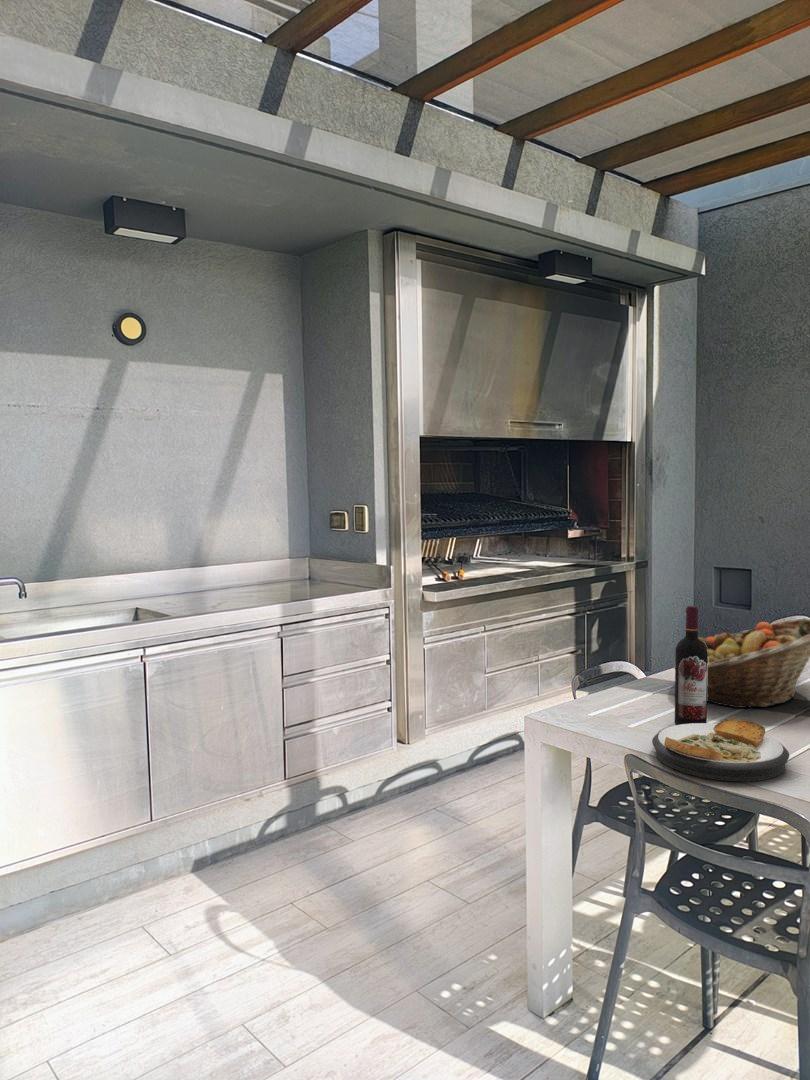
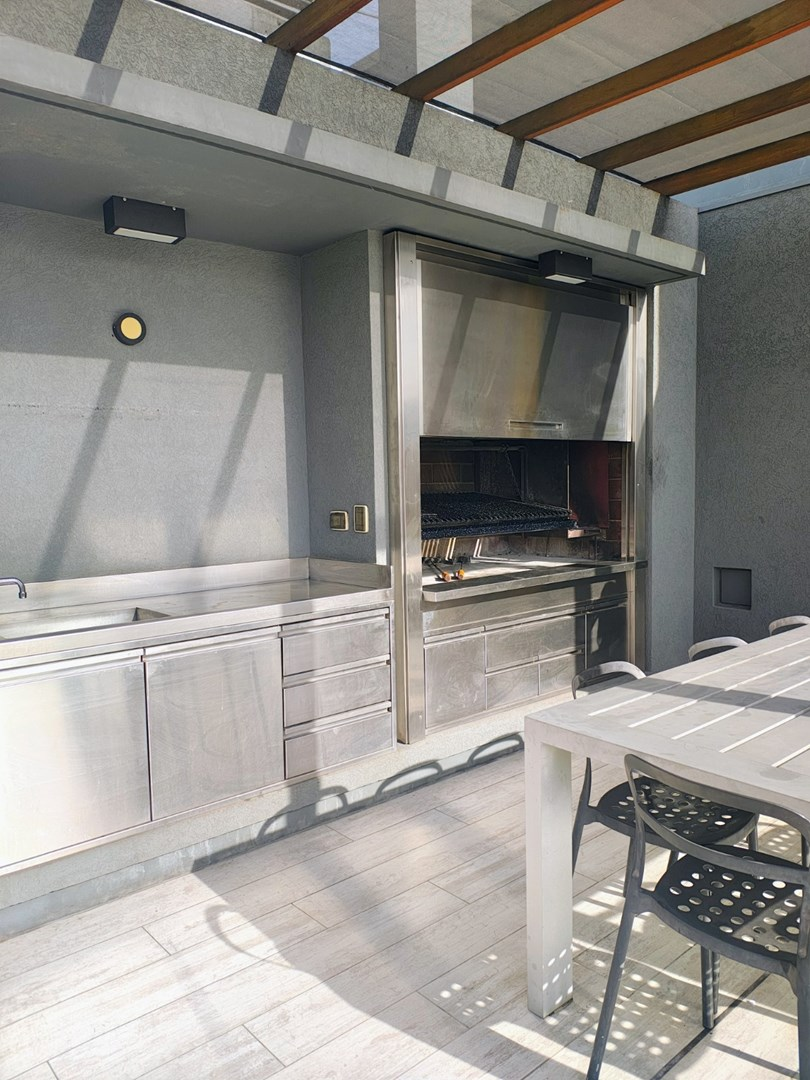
- fruit basket [673,617,810,709]
- plate [651,718,790,782]
- wine bottle [674,605,708,725]
